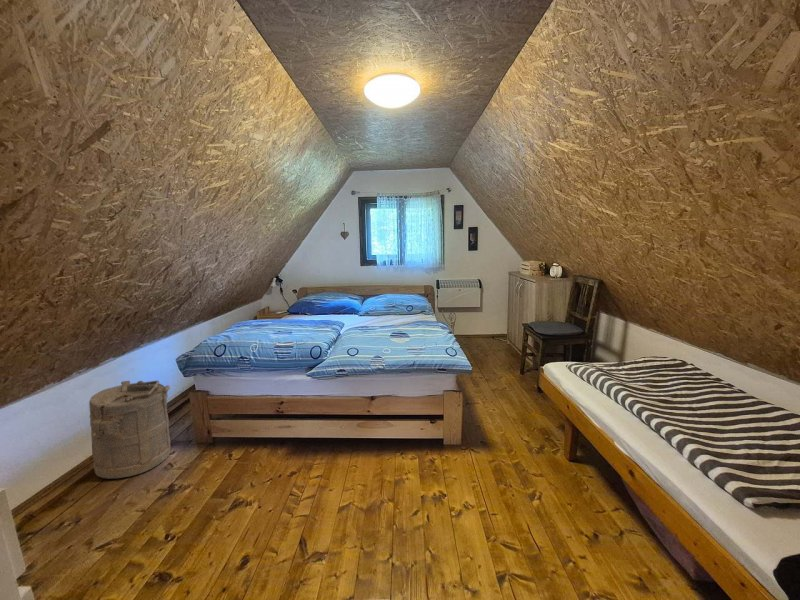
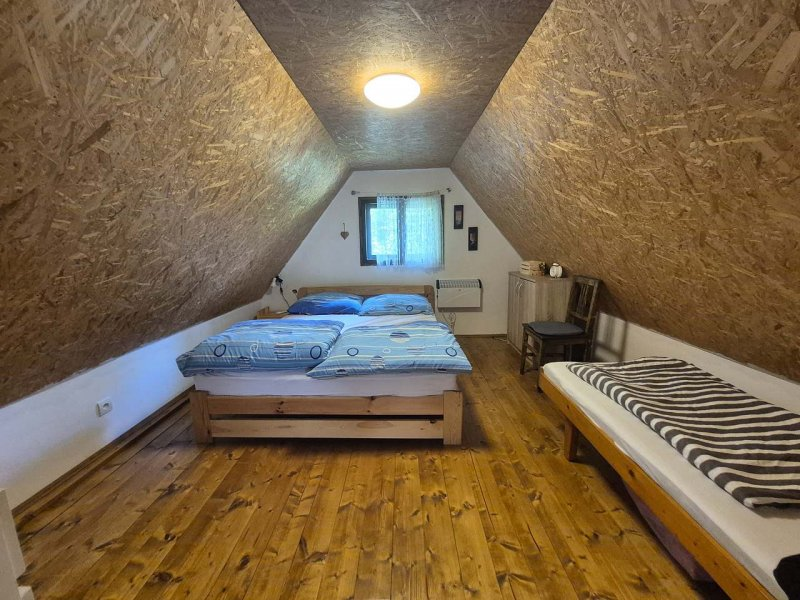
- laundry hamper [88,379,171,480]
